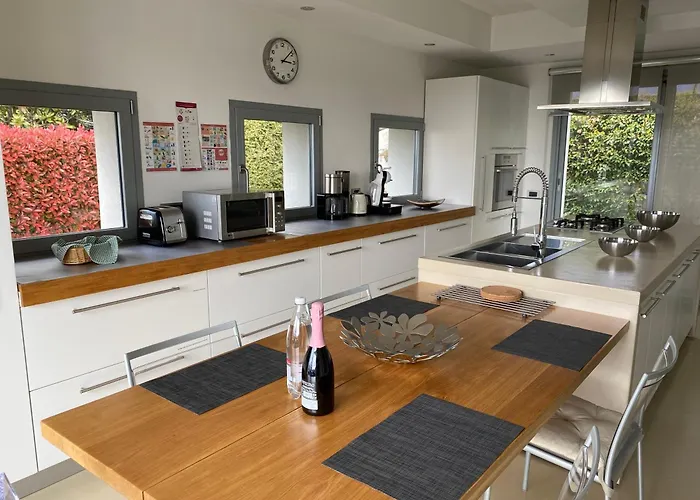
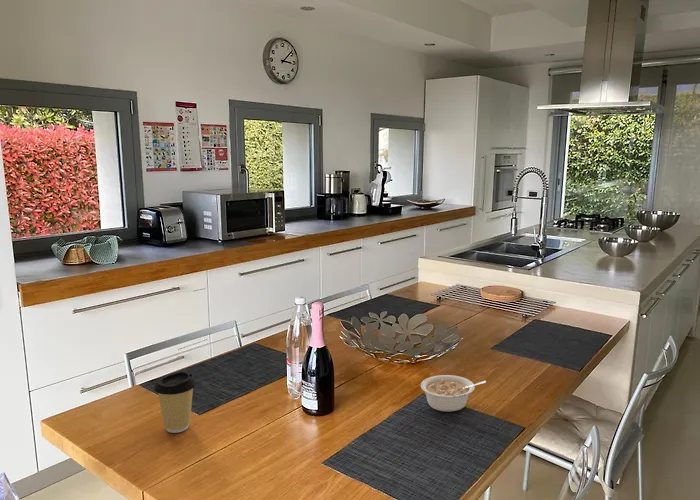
+ coffee cup [153,370,197,434]
+ legume [420,374,487,412]
